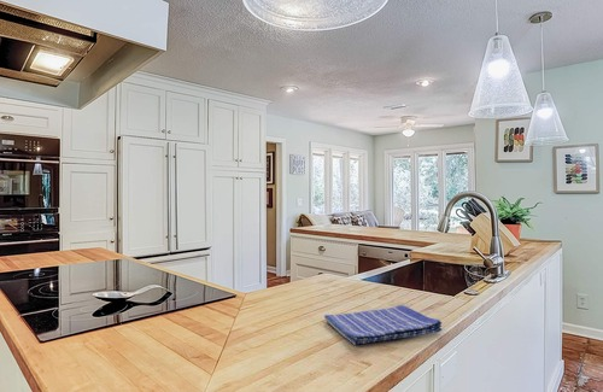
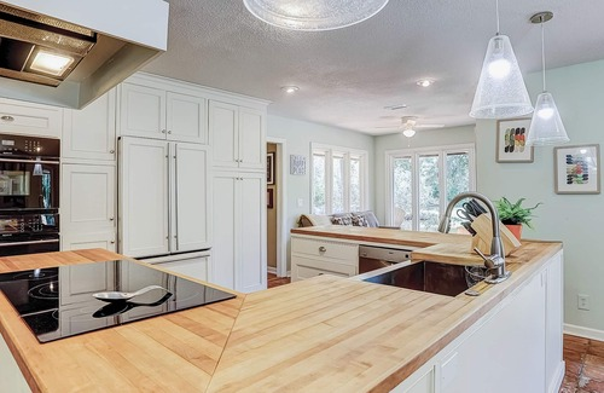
- dish towel [323,304,443,346]
